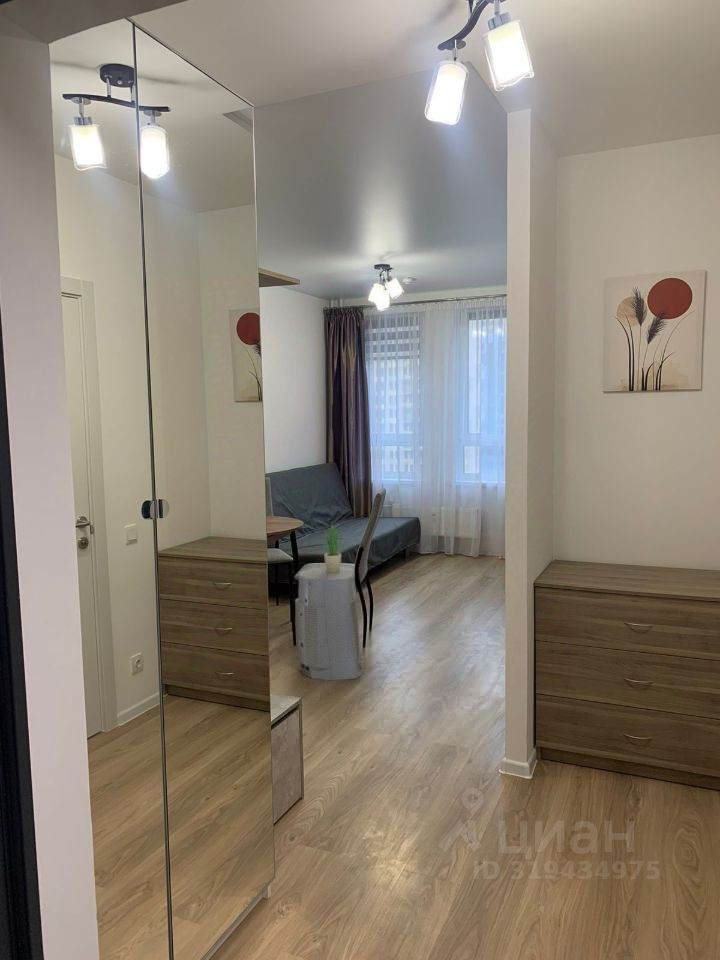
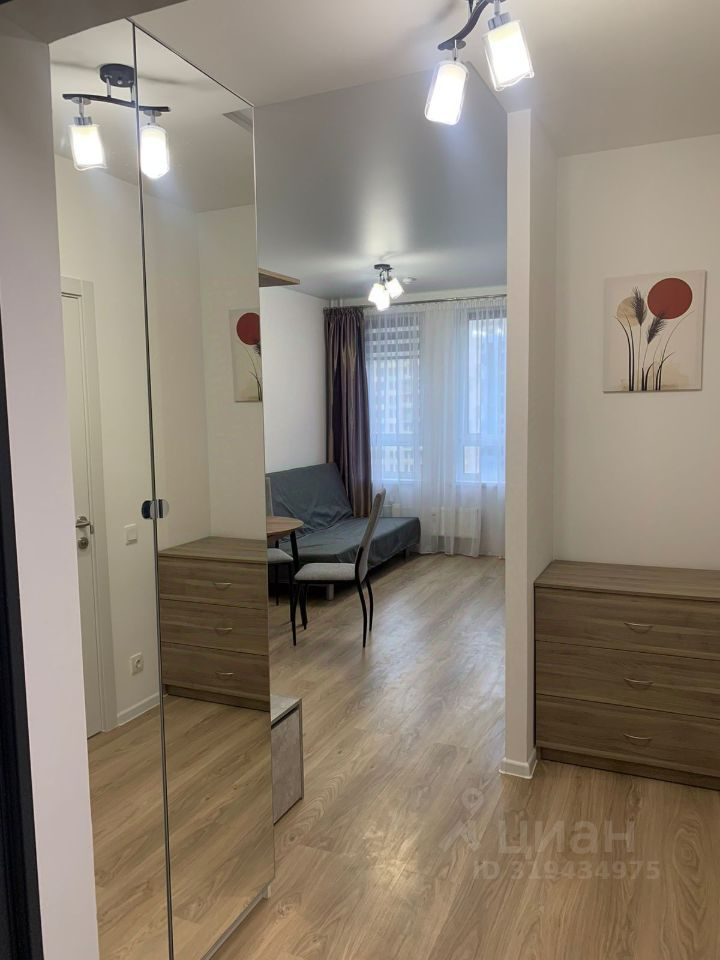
- potted plant [323,522,343,573]
- air purifier [294,566,365,681]
